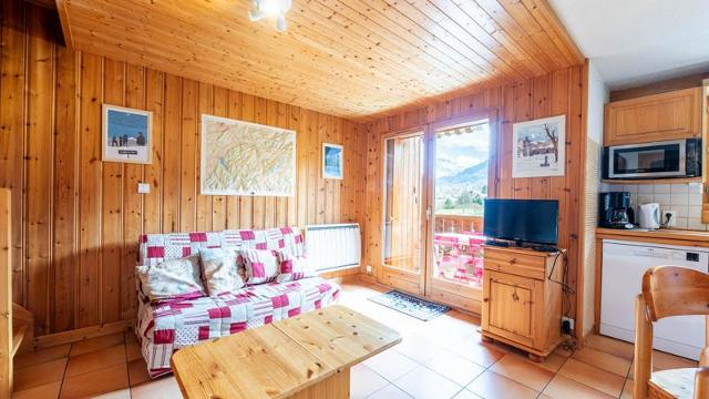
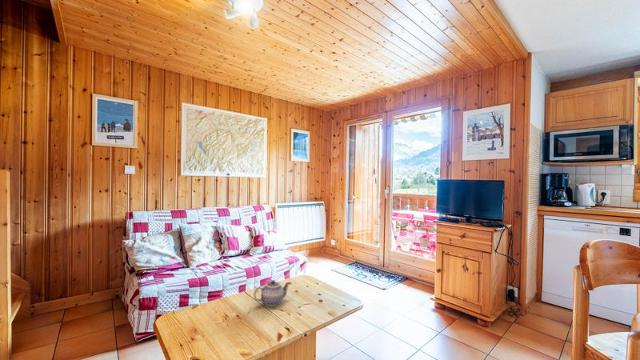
+ teapot [253,279,291,307]
